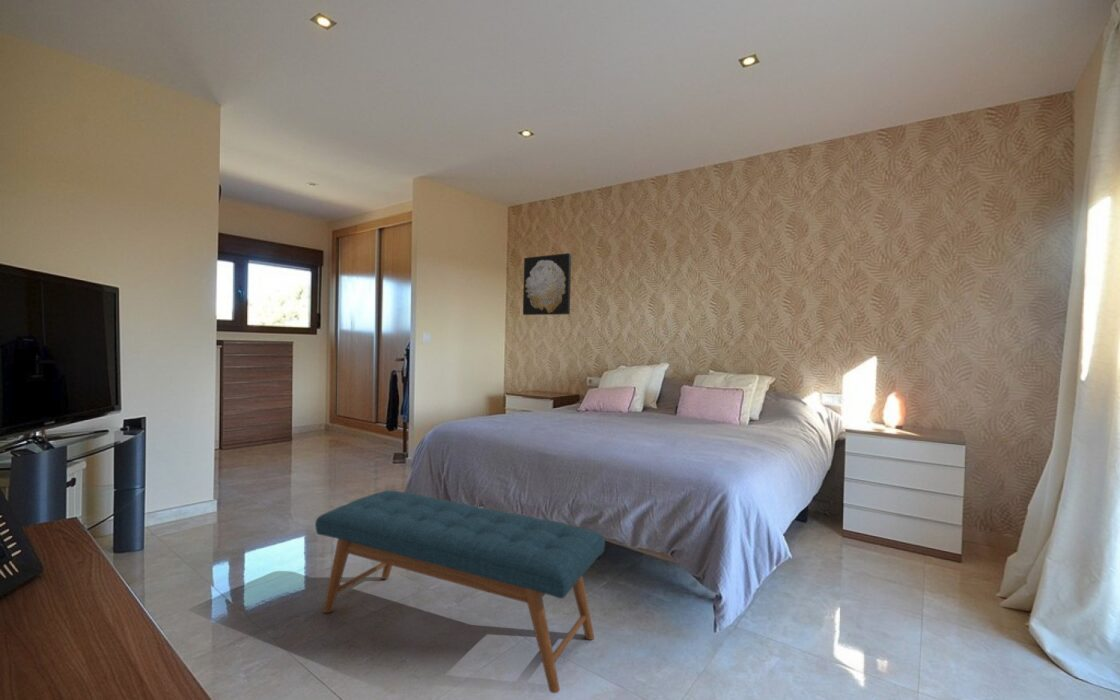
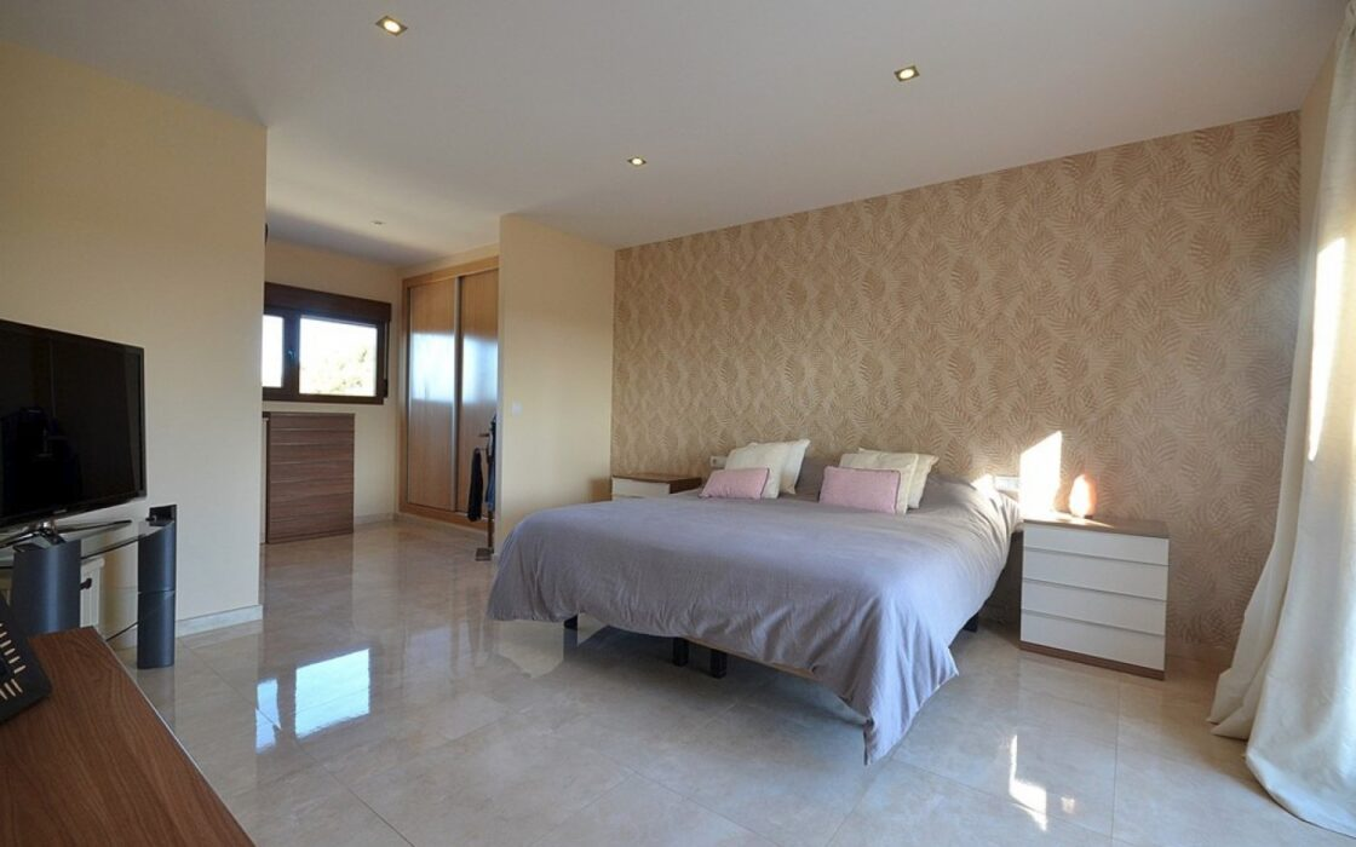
- wall art [522,252,572,316]
- bench [314,489,606,694]
